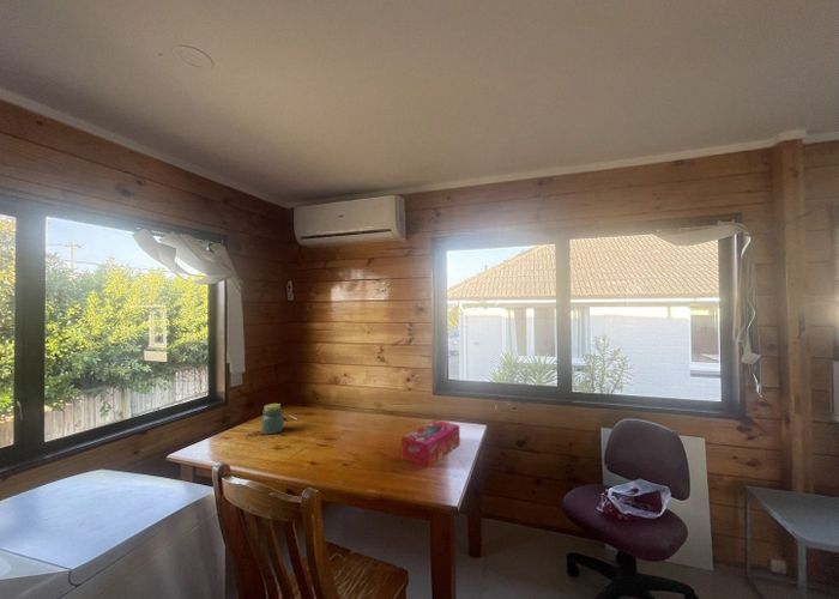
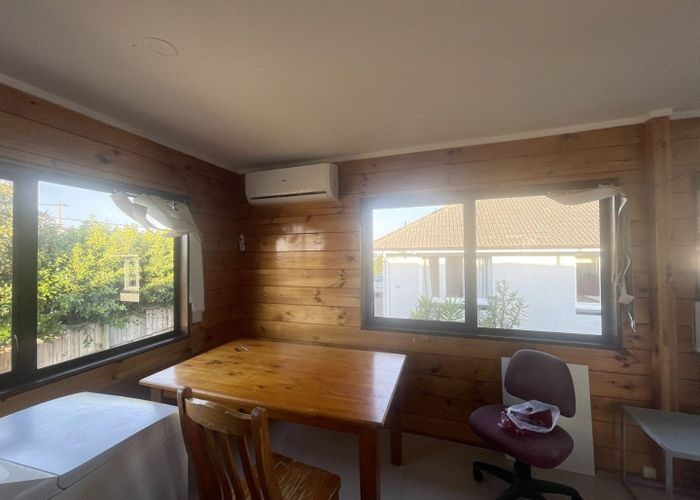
- jar [260,403,285,435]
- tissue box [400,419,461,468]
